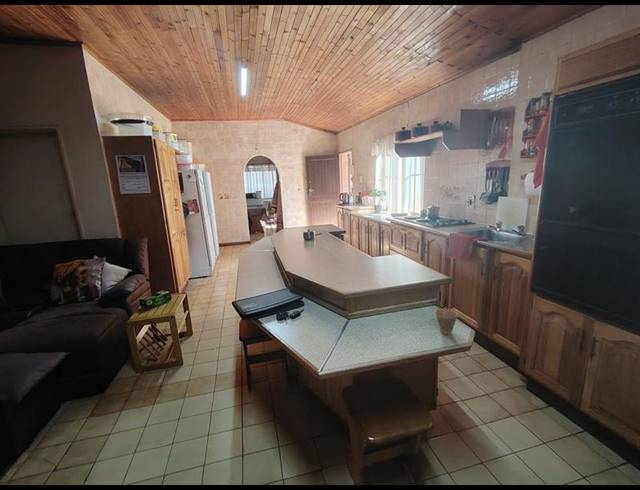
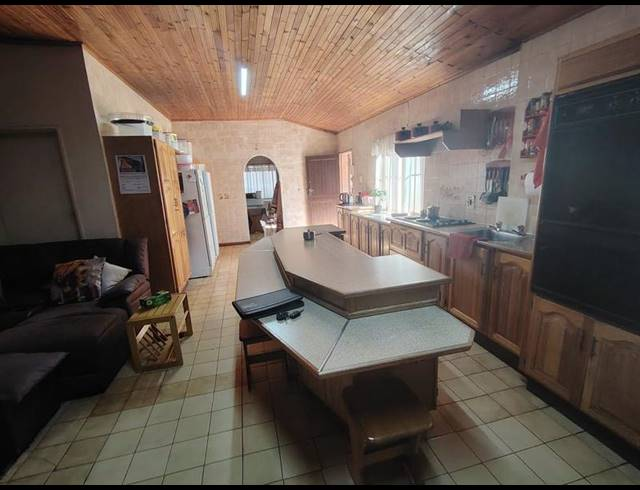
- cup [434,308,459,335]
